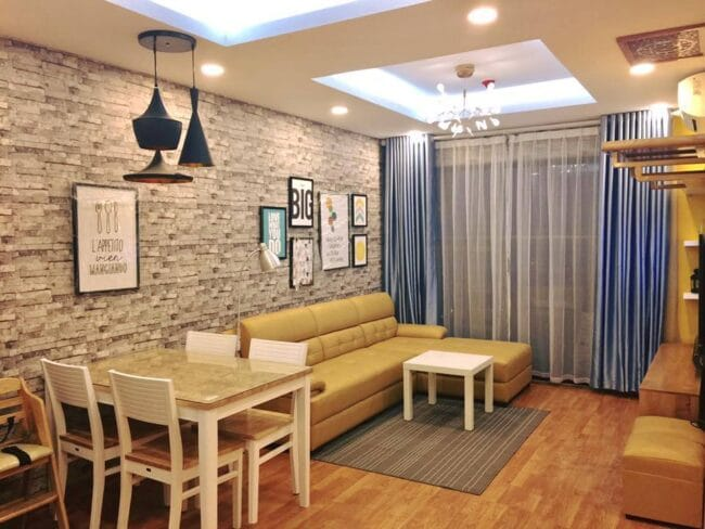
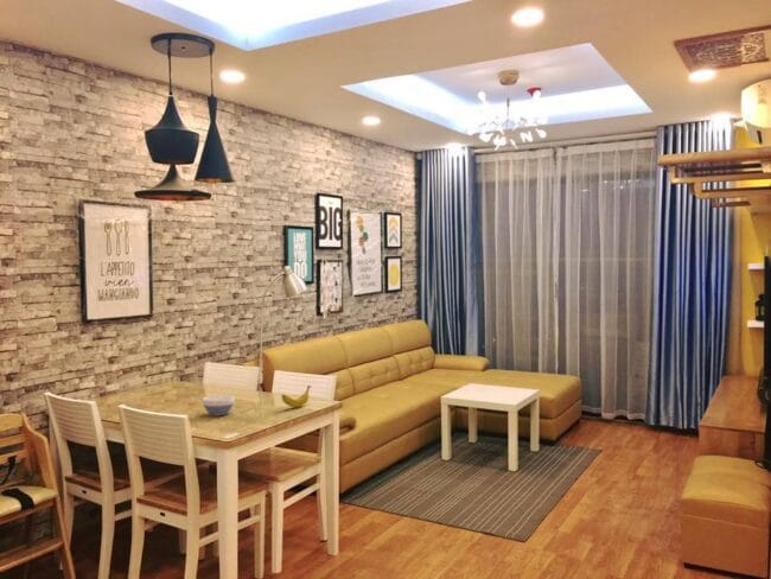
+ bowl [202,394,236,418]
+ banana [281,384,312,408]
